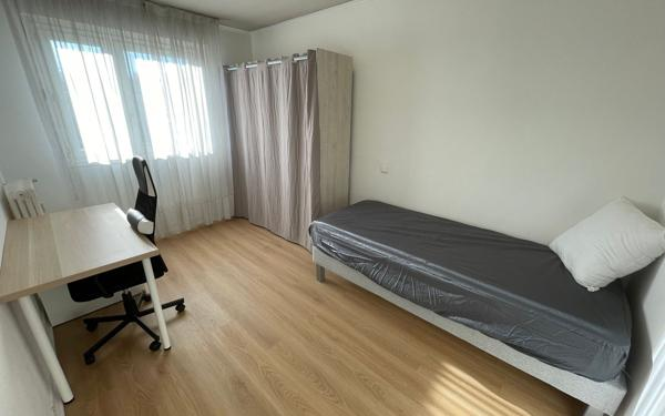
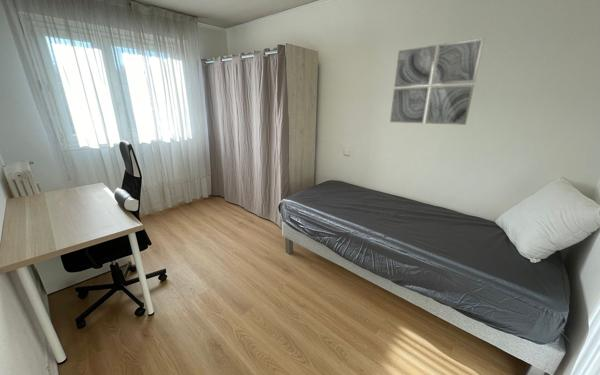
+ wall art [389,37,485,126]
